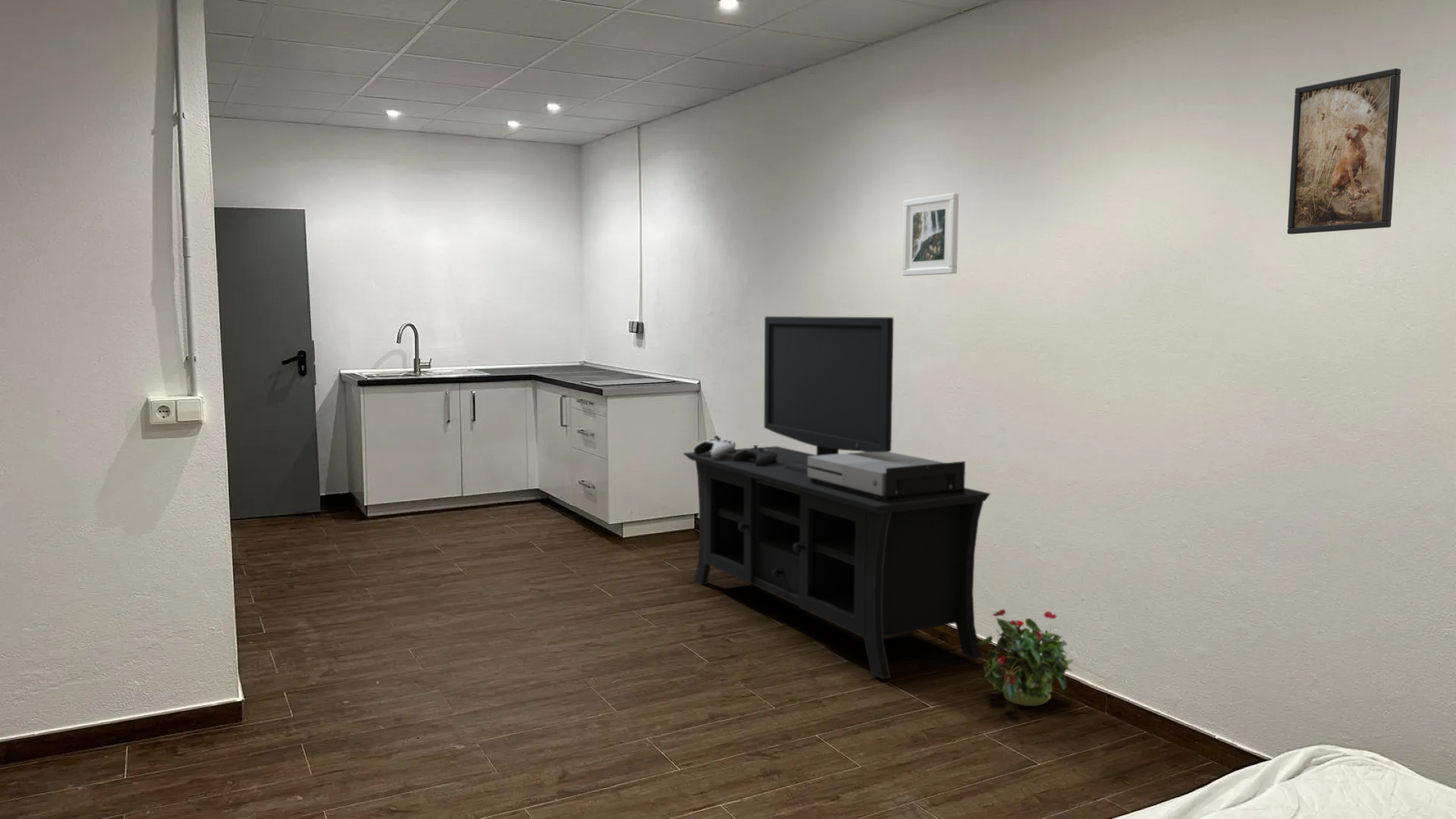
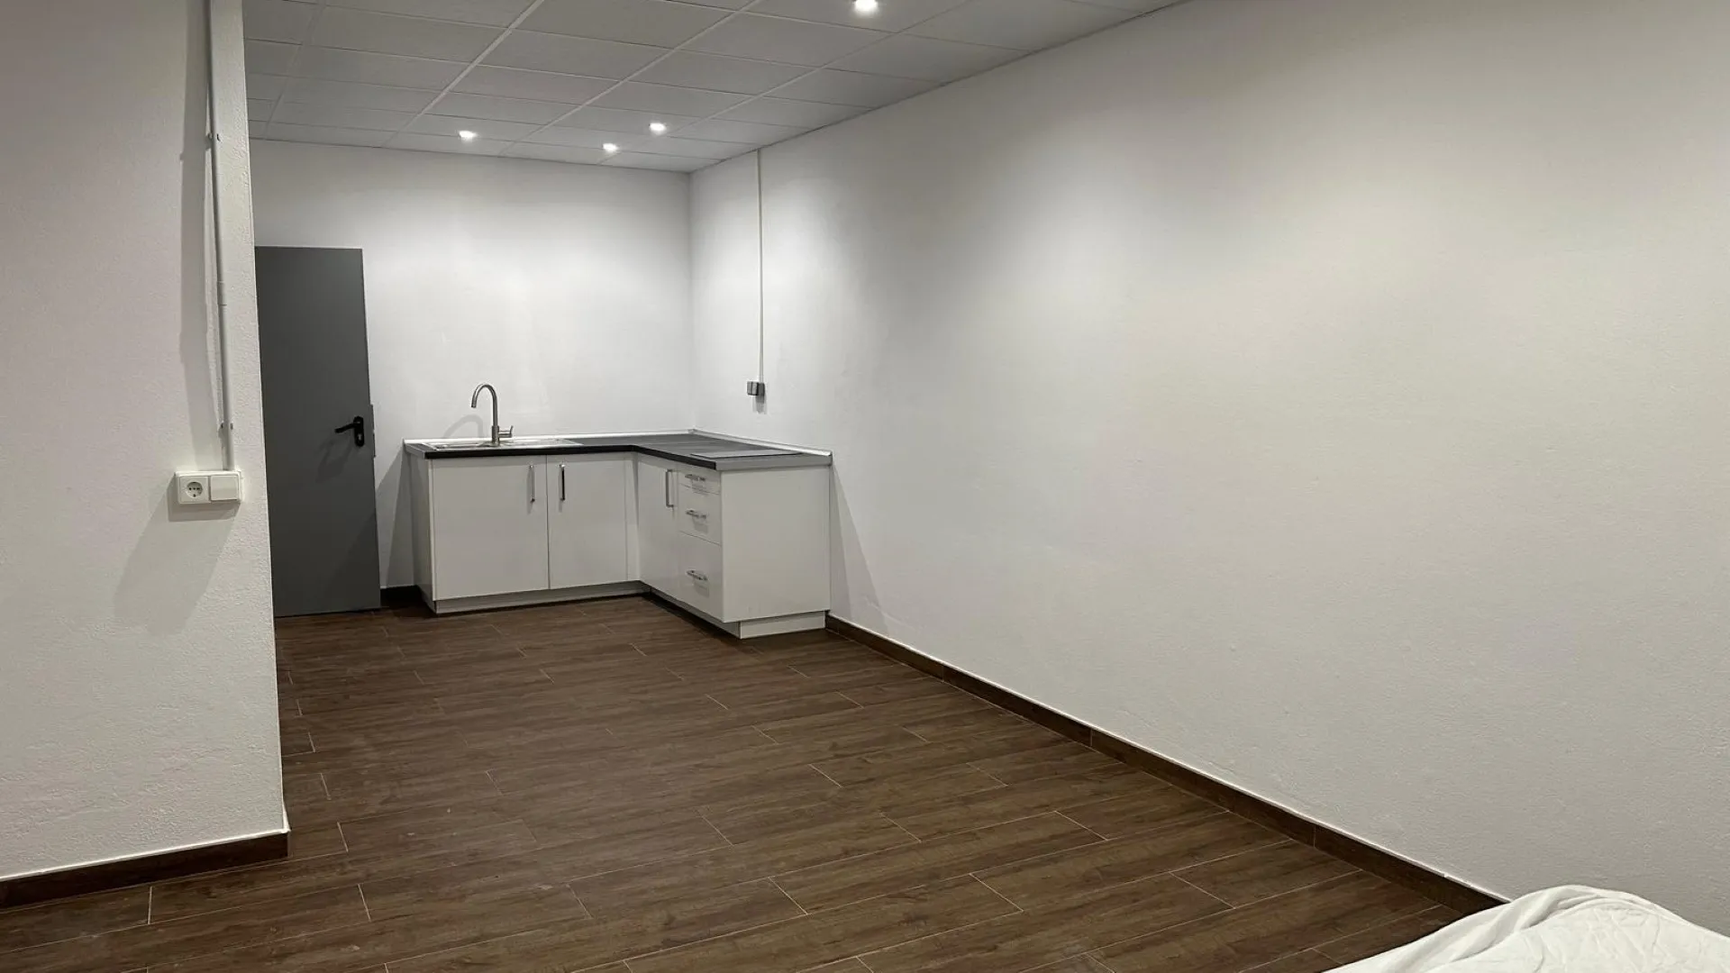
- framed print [902,192,959,277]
- media console [682,315,991,680]
- potted plant [977,609,1074,707]
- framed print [1287,67,1401,235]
